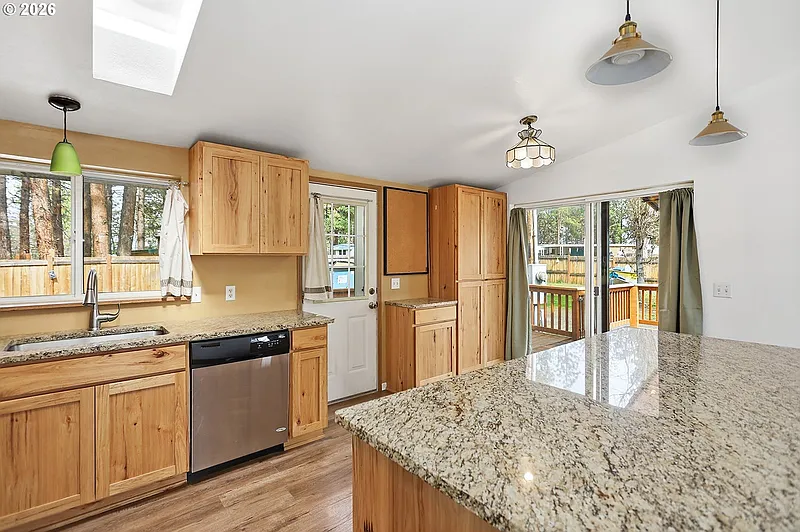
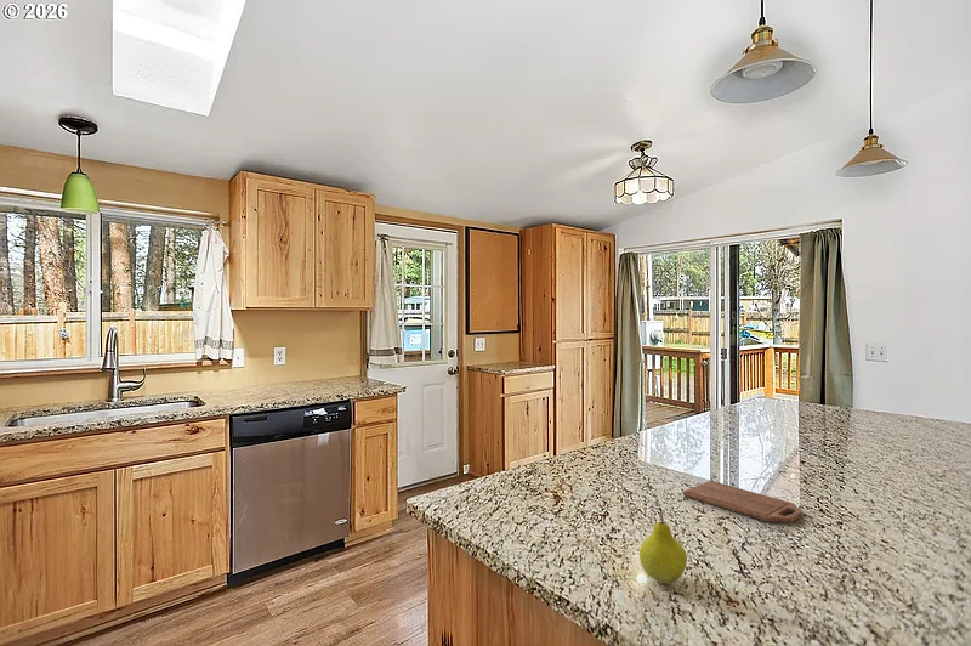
+ cutting board [682,480,805,523]
+ fruit [638,506,688,585]
